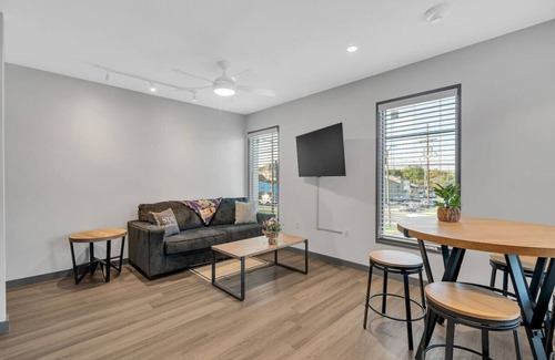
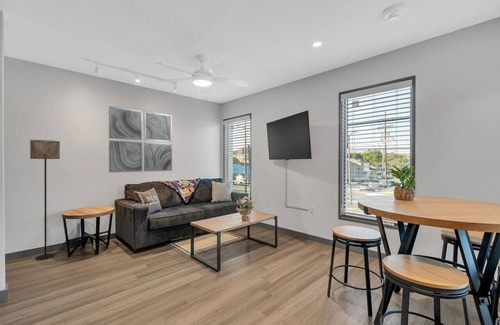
+ floor lamp [29,139,61,261]
+ wall art [108,105,173,173]
